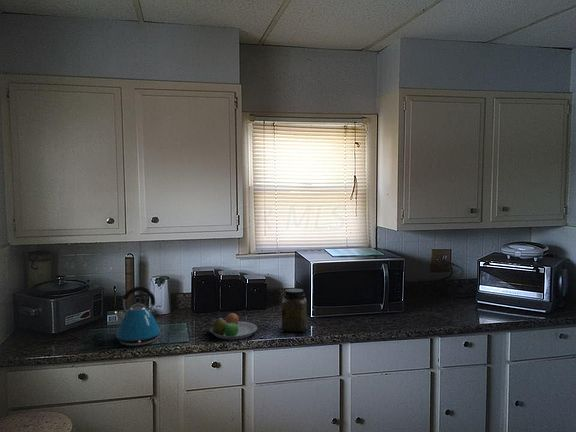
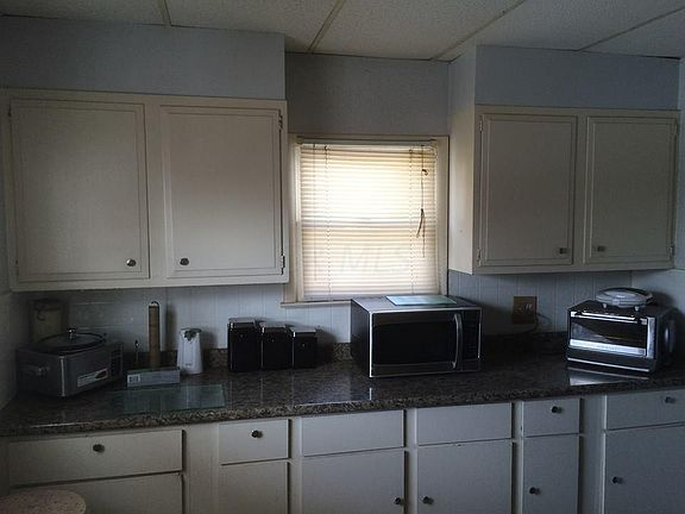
- kettle [114,286,165,347]
- fruit bowl [209,311,258,340]
- jar [280,288,308,333]
